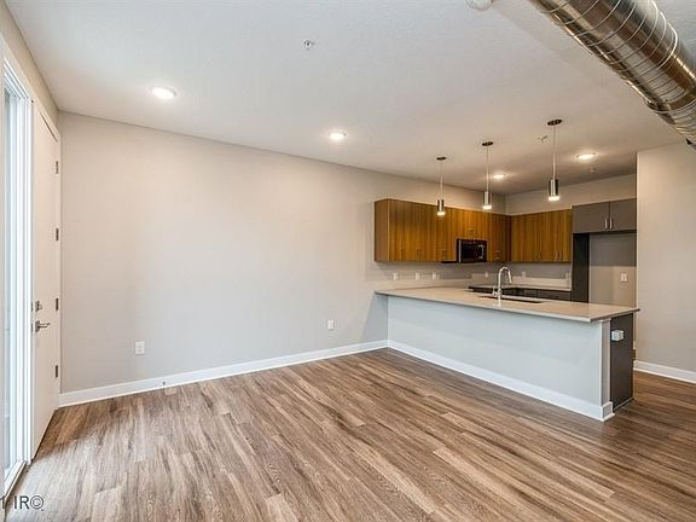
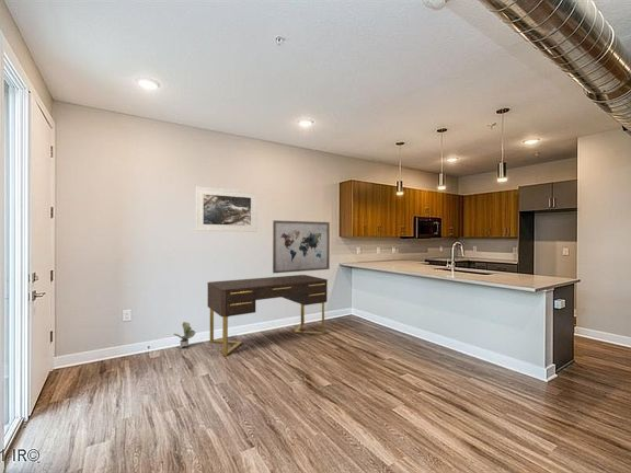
+ desk [206,274,329,357]
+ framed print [195,186,257,233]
+ wall art [272,219,331,275]
+ potted plant [173,321,196,349]
